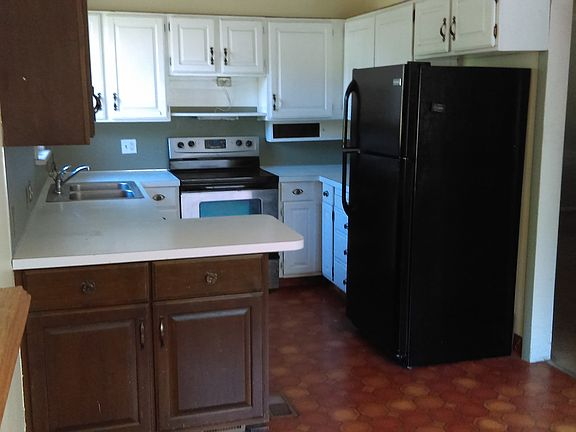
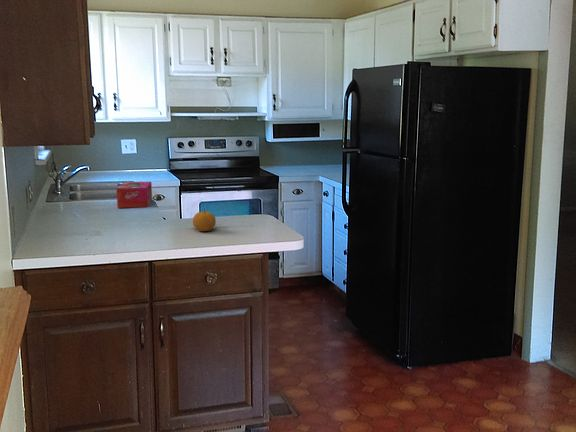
+ fruit [192,207,217,232]
+ tissue box [116,181,153,209]
